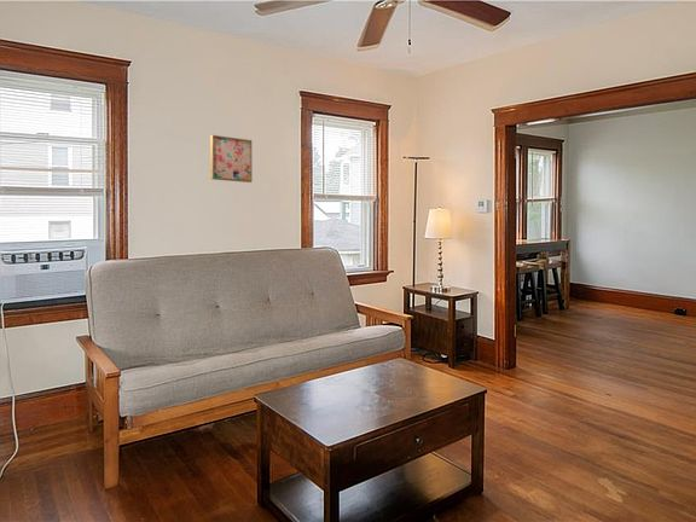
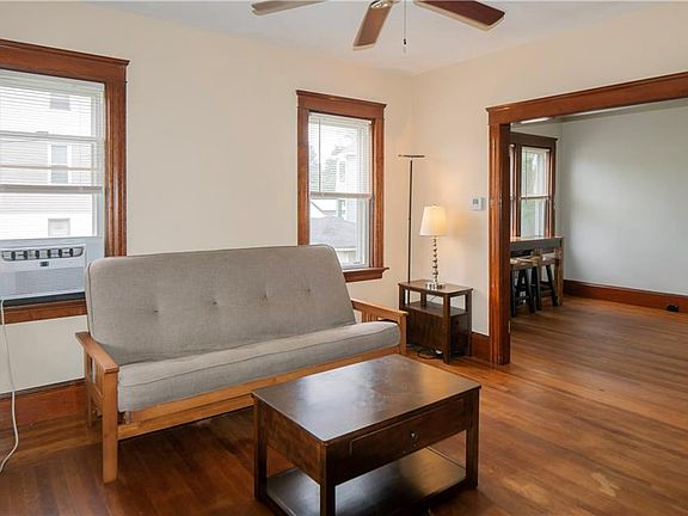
- wall art [209,134,253,184]
